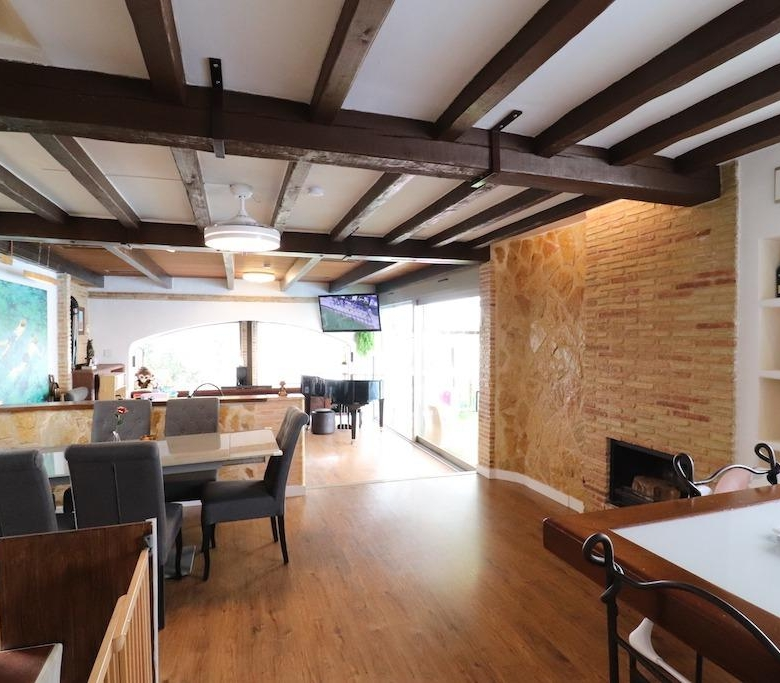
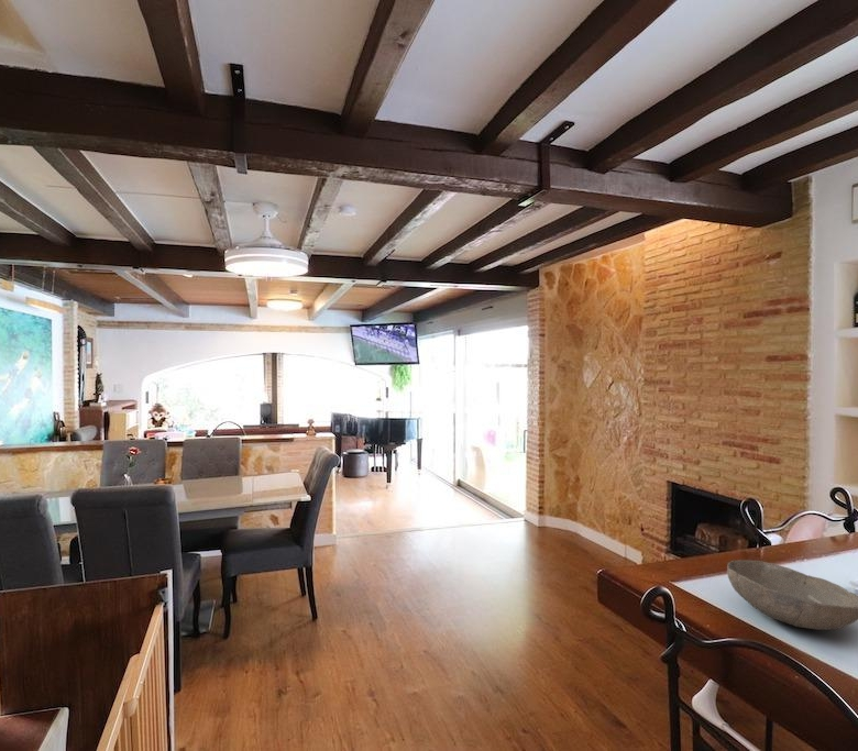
+ bowl [726,559,858,631]
